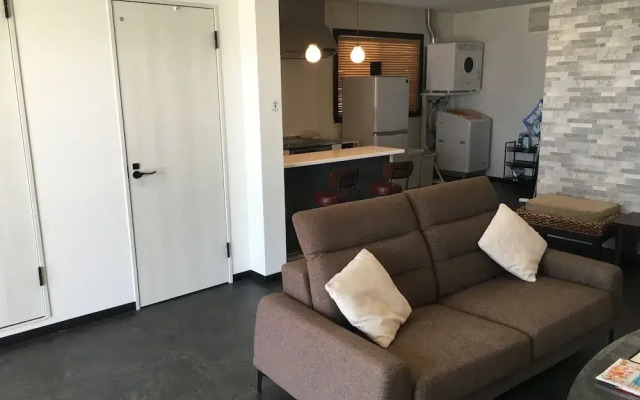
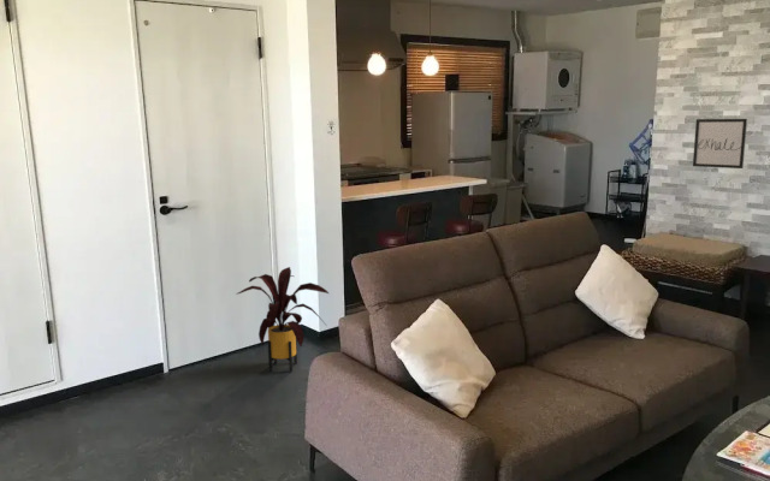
+ house plant [235,266,330,373]
+ wall art [692,118,748,170]
